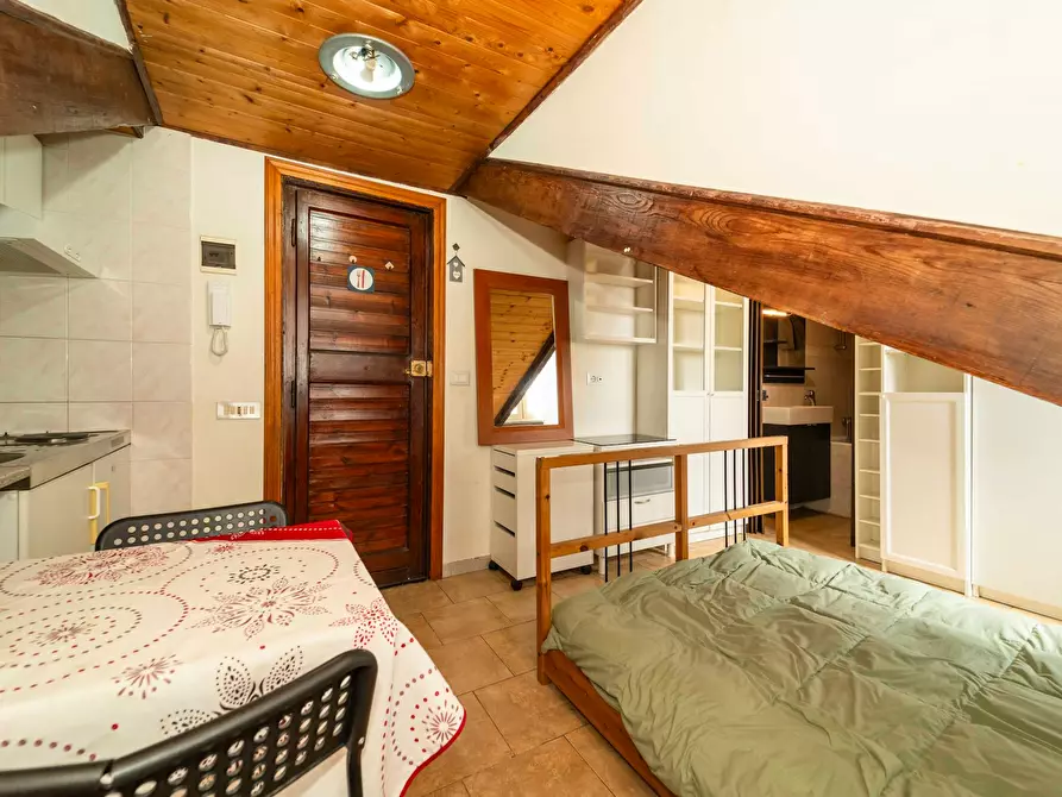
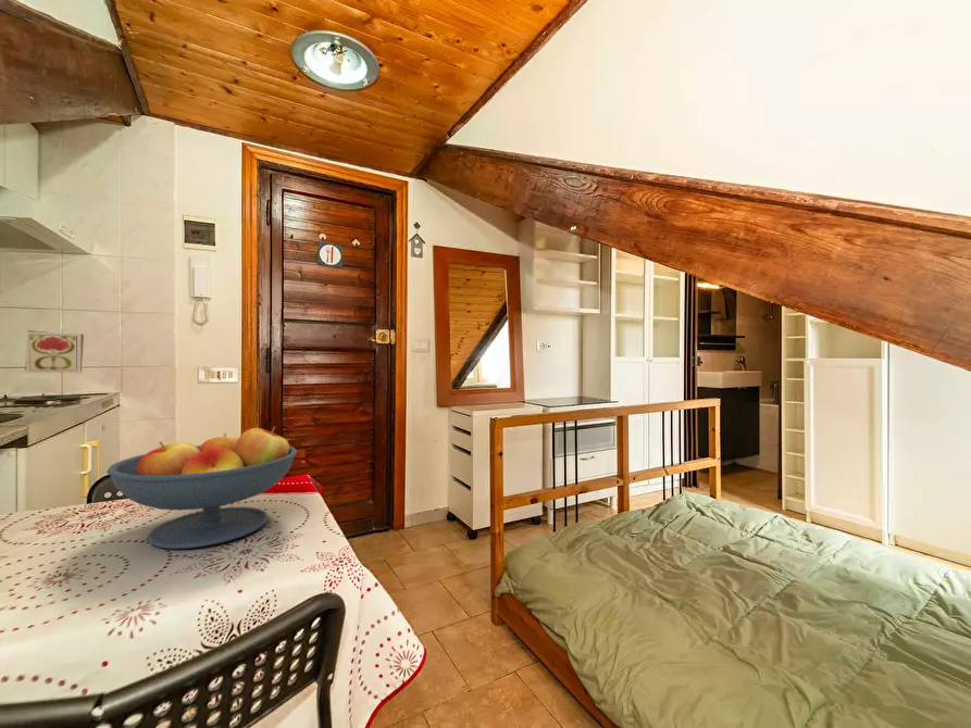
+ fruit bowl [105,425,298,550]
+ decorative tile [24,329,85,374]
